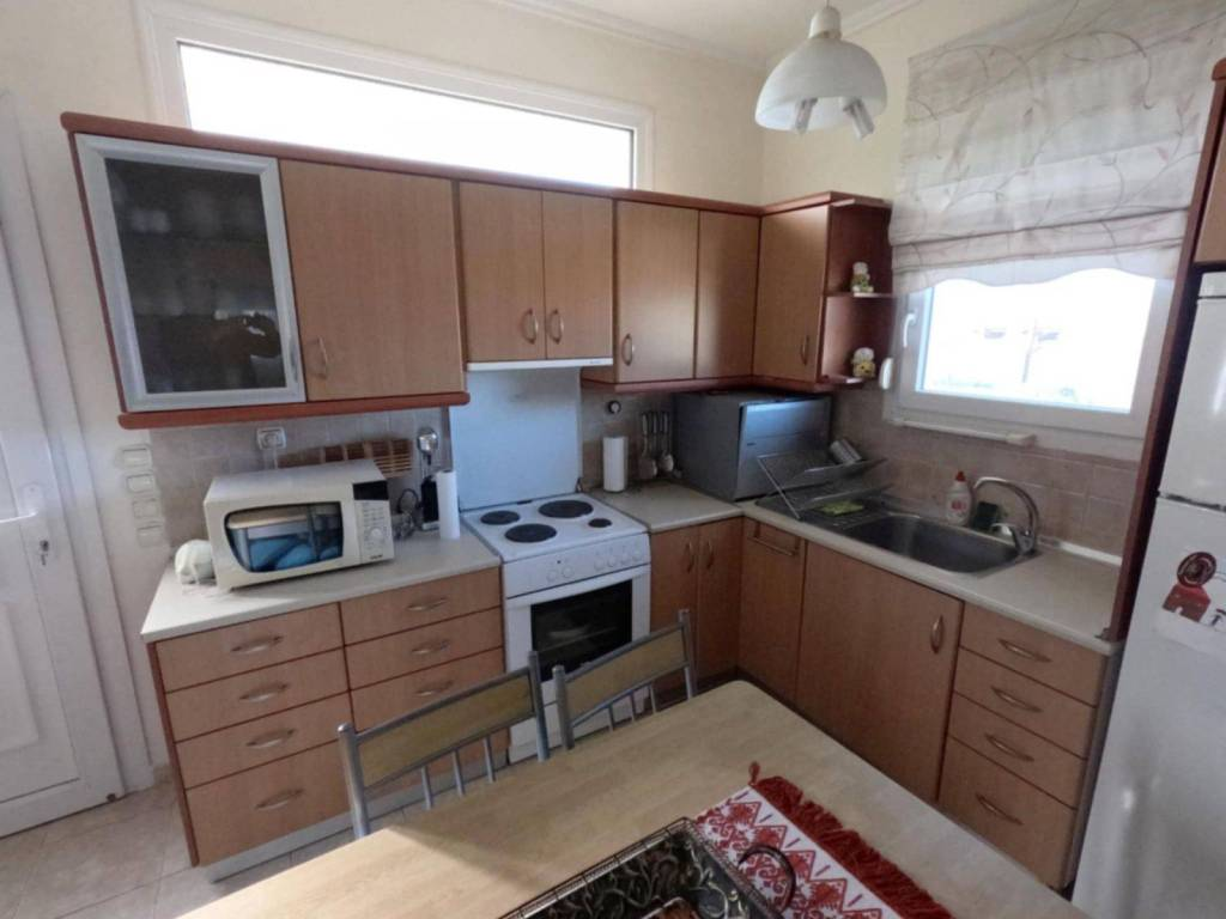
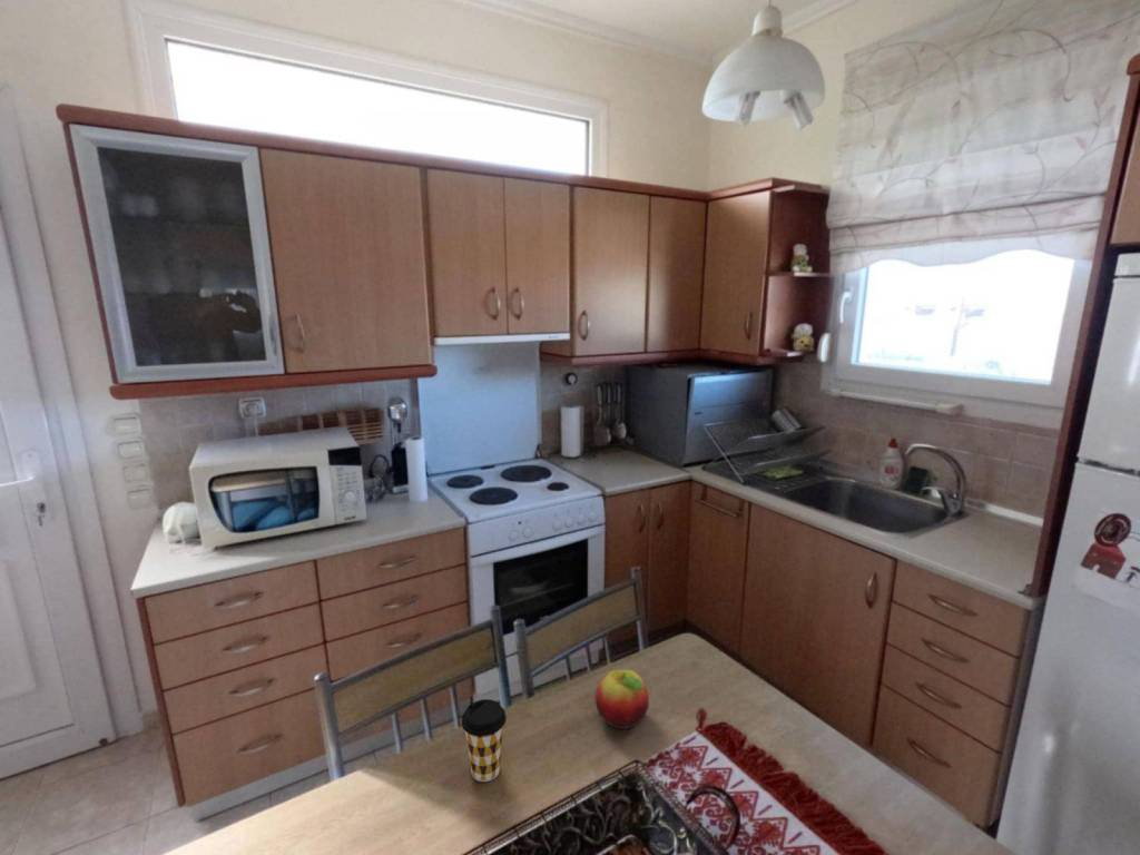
+ coffee cup [461,698,508,783]
+ fruit [594,669,650,730]
